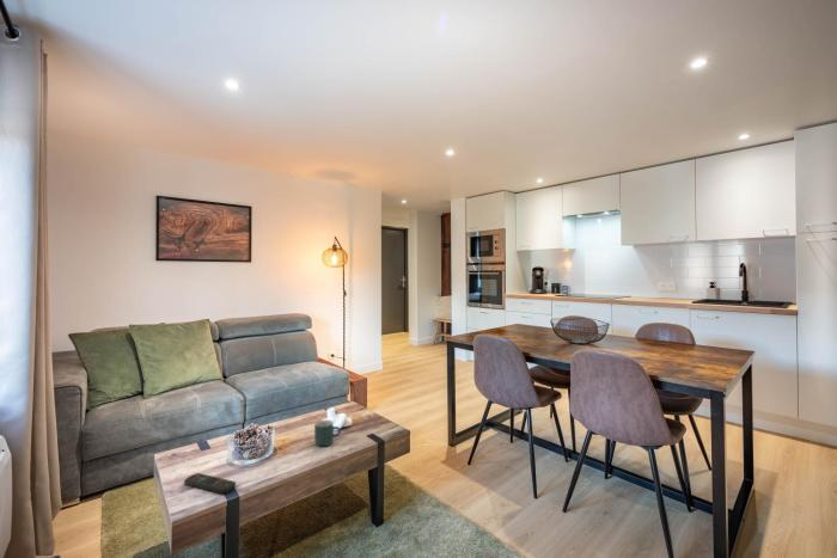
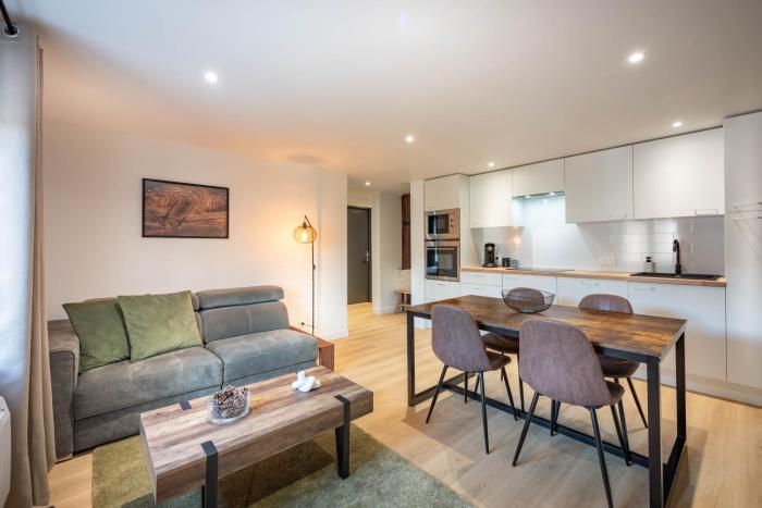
- mug [313,419,342,447]
- remote control [183,472,237,495]
